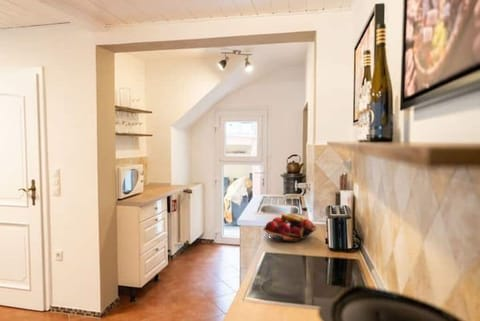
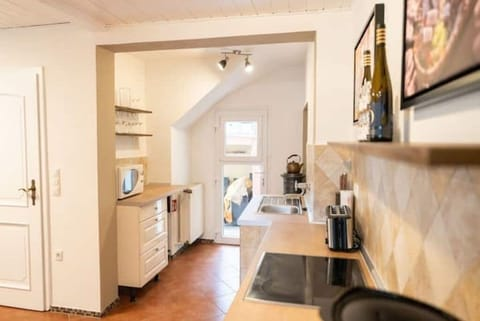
- fruit basket [262,213,318,243]
